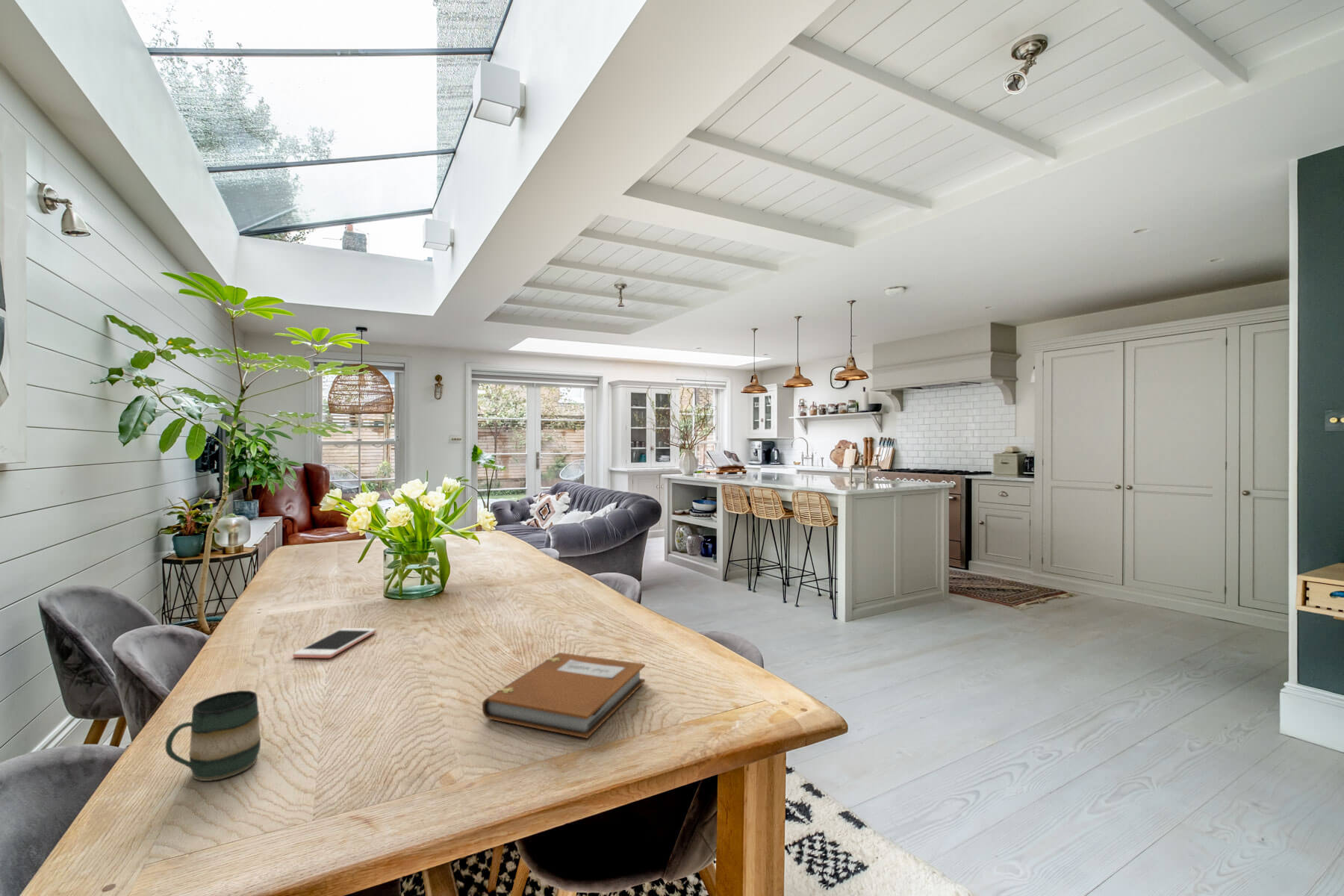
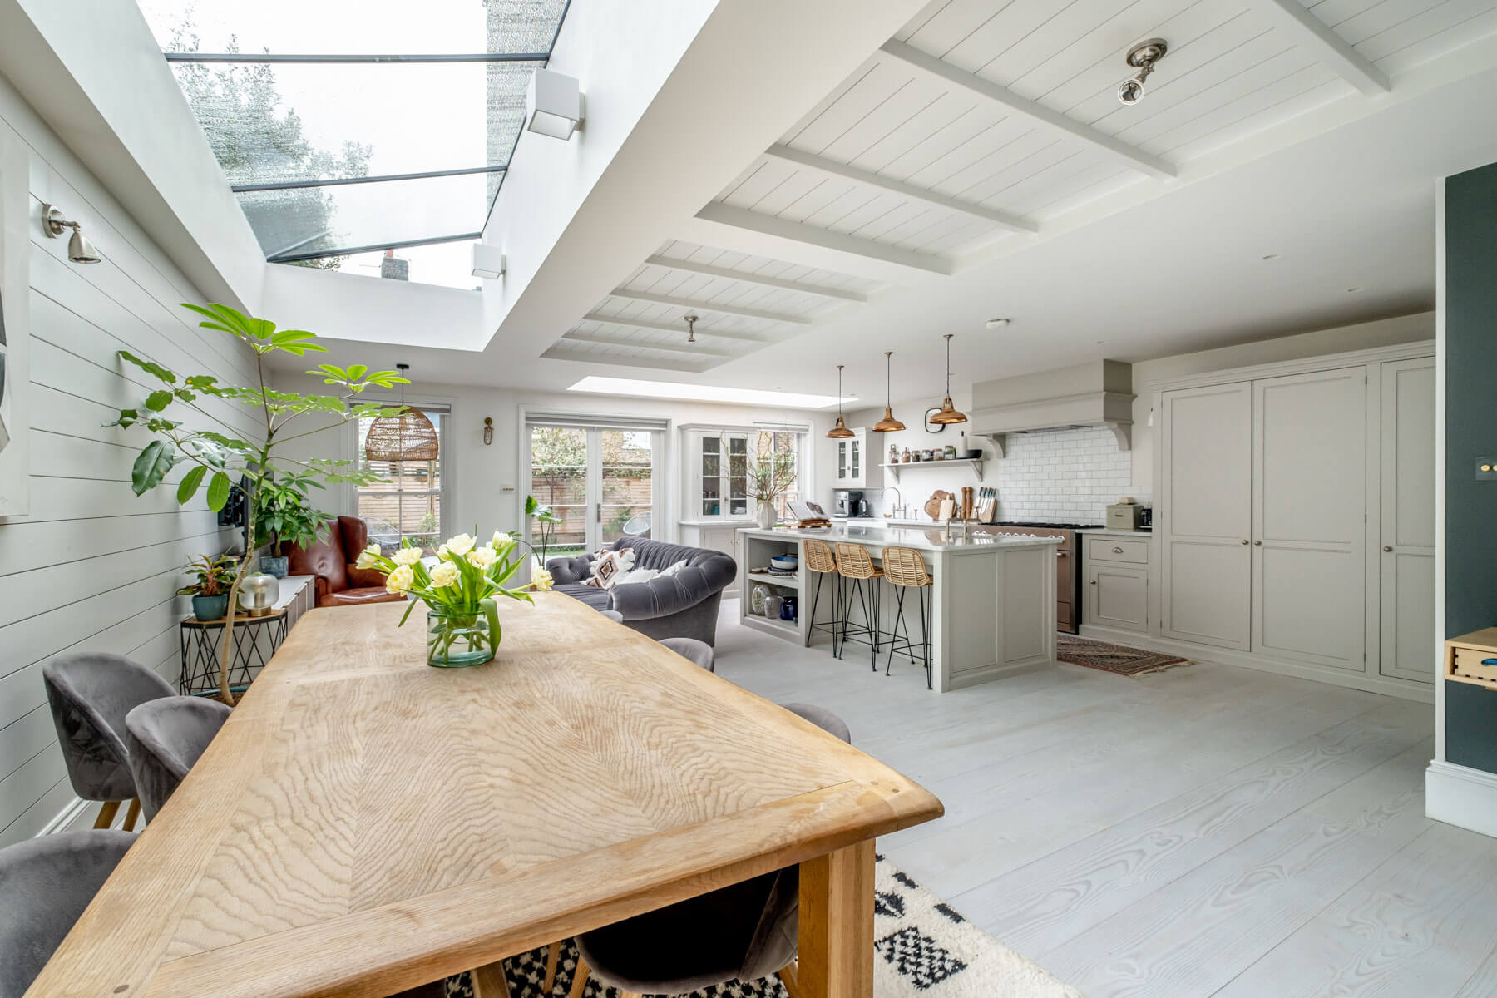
- cell phone [292,627,377,659]
- mug [164,690,262,782]
- notebook [482,652,646,739]
